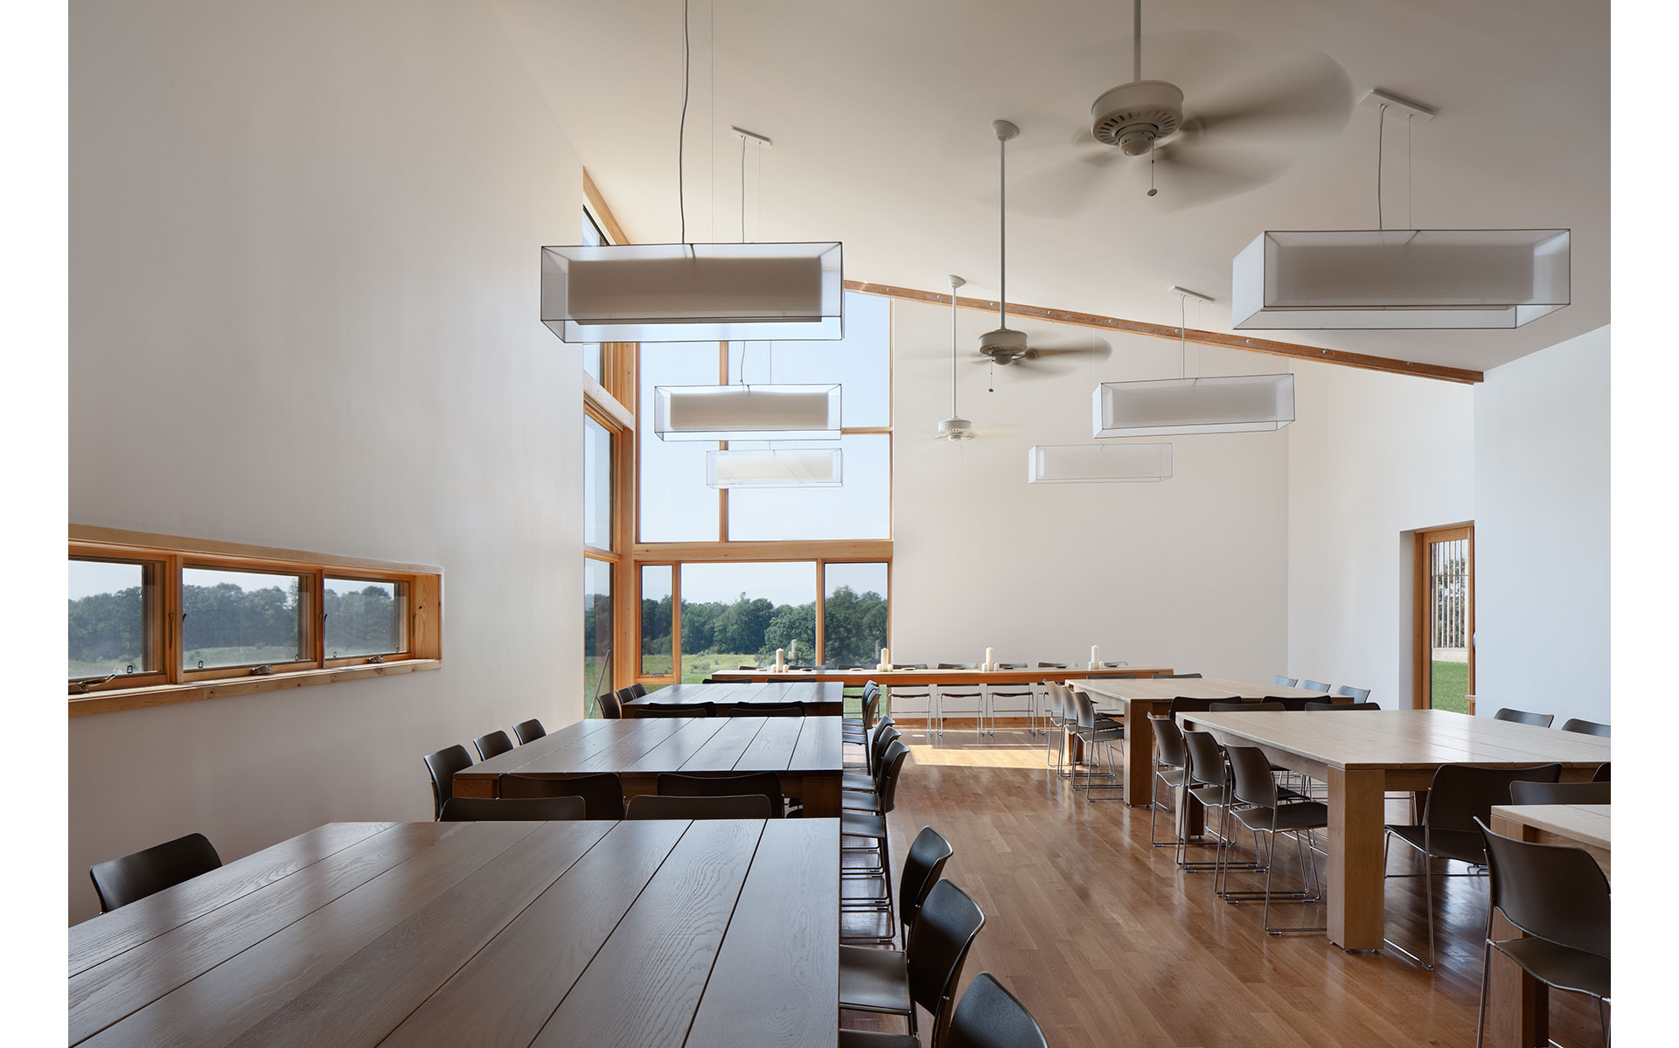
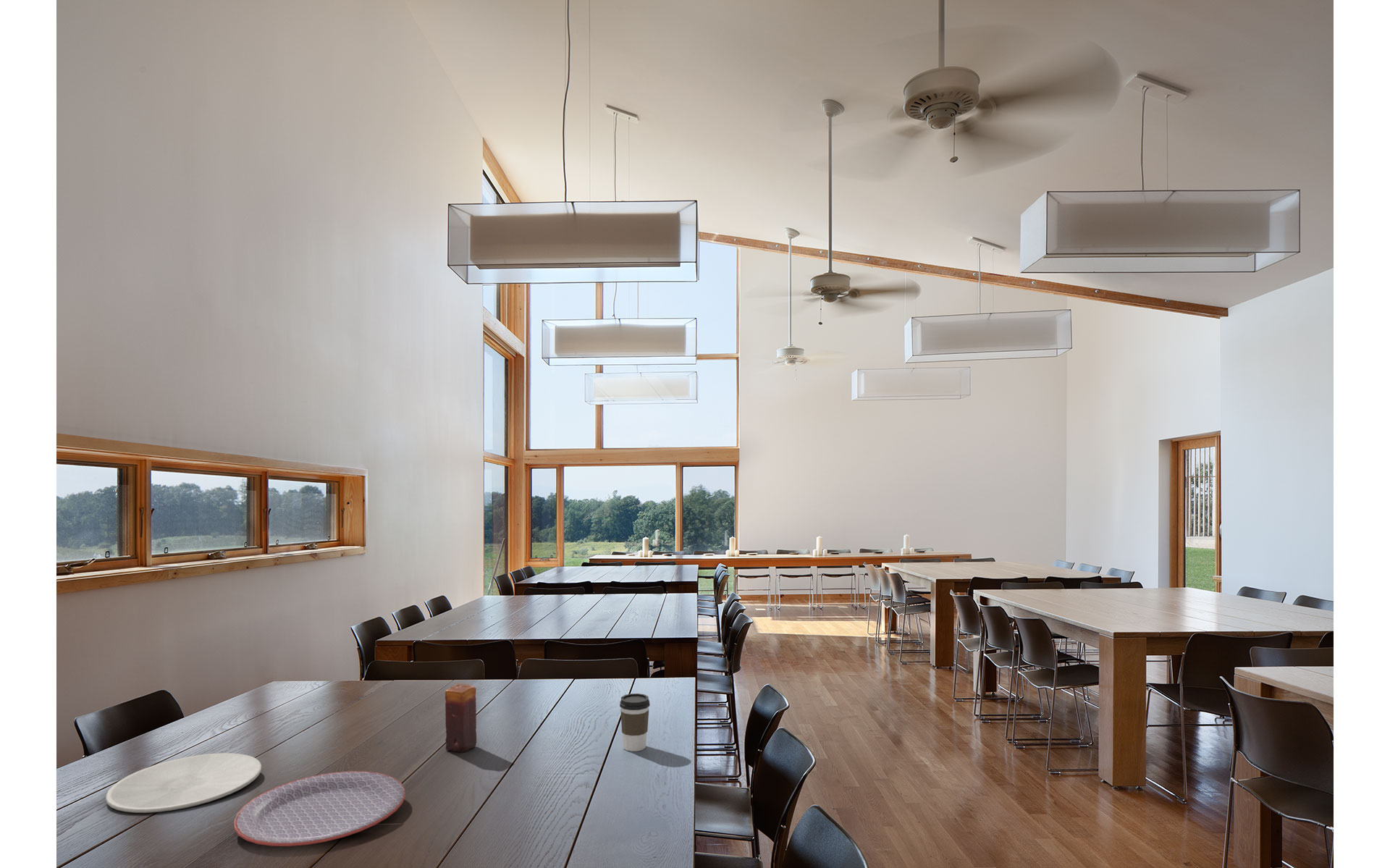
+ coffee cup [619,693,651,752]
+ candle [445,683,477,754]
+ plate [105,752,262,814]
+ plate [233,770,406,847]
